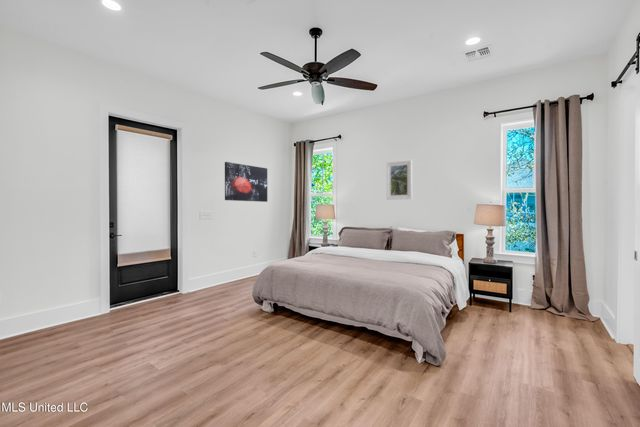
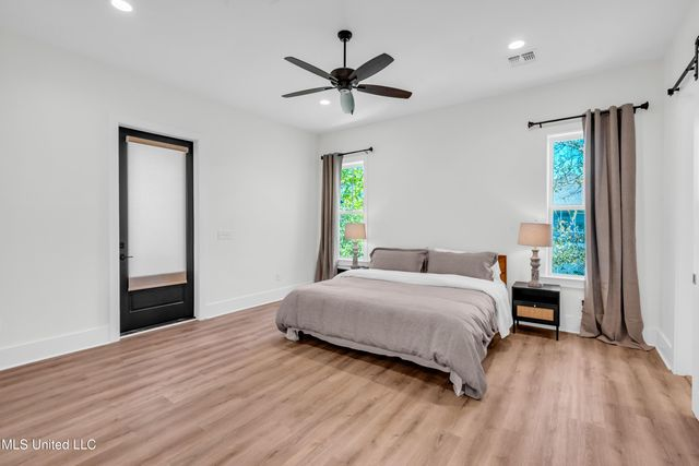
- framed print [386,159,413,201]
- wall art [224,161,268,203]
